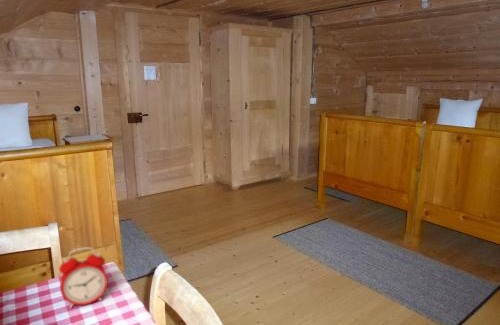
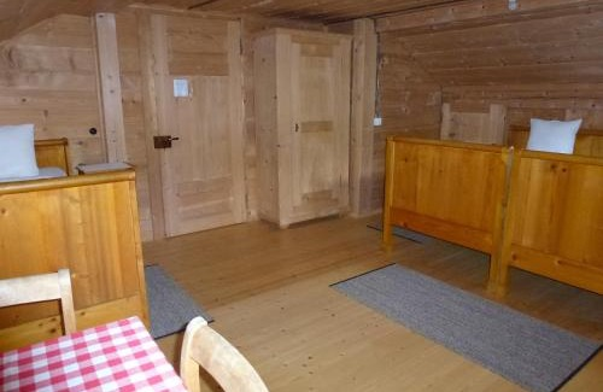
- alarm clock [58,246,109,309]
